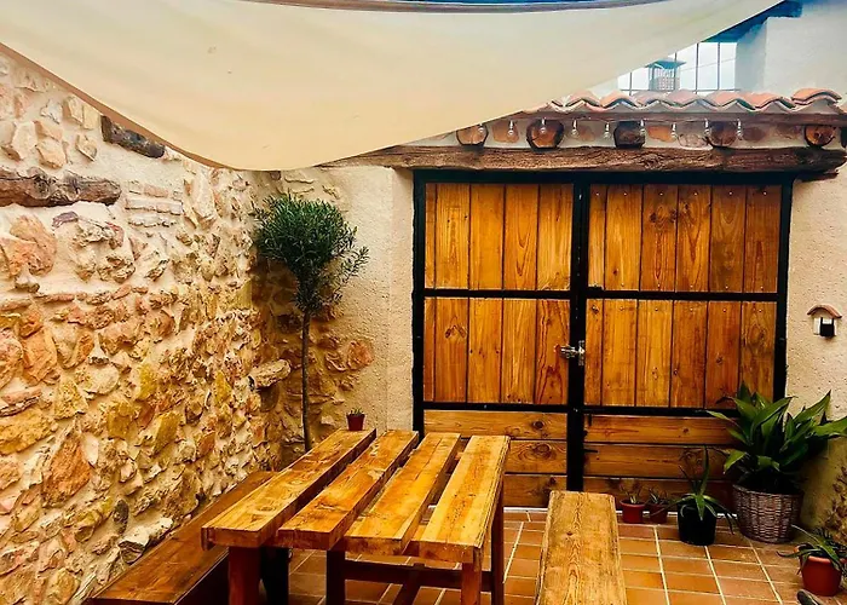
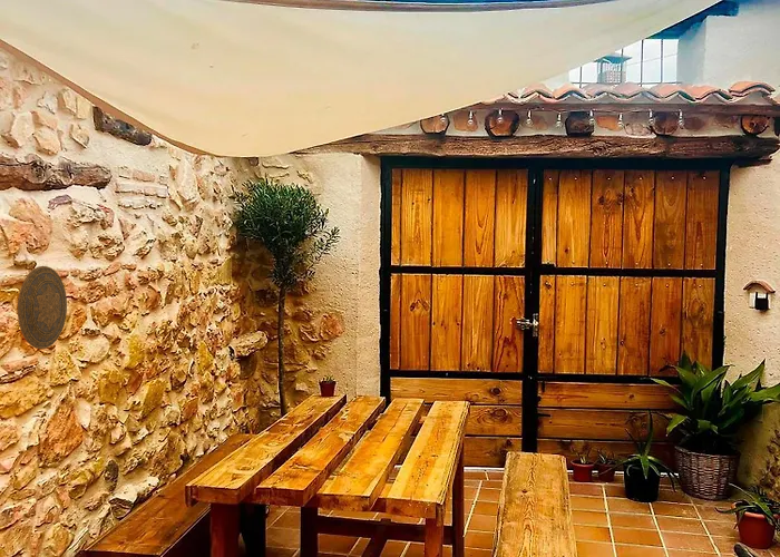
+ decorative plate [17,265,68,350]
